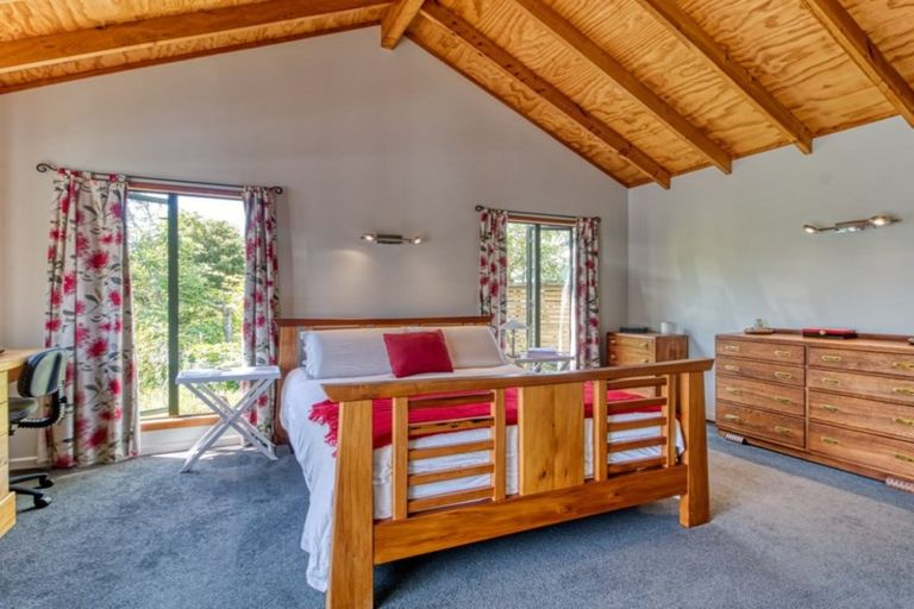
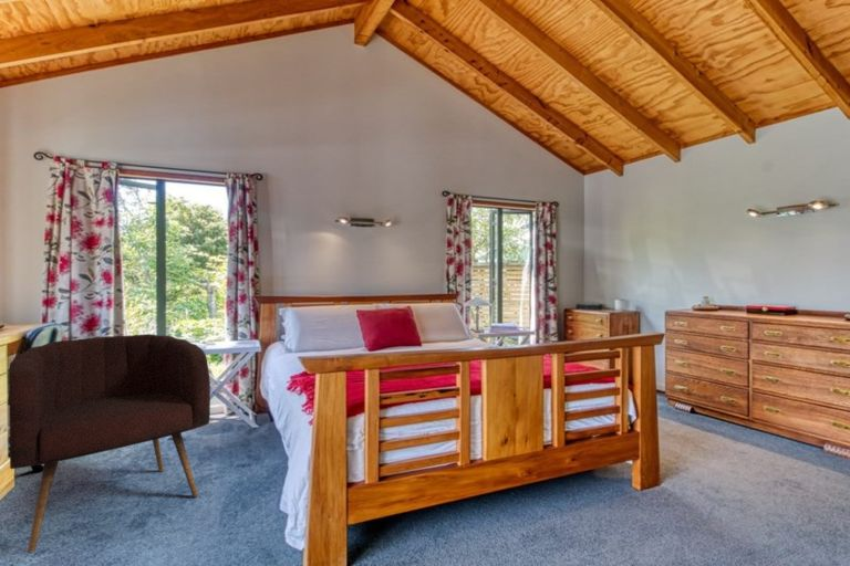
+ armchair [8,333,211,554]
